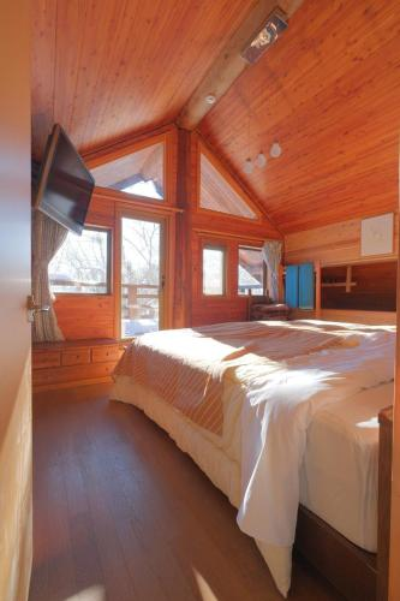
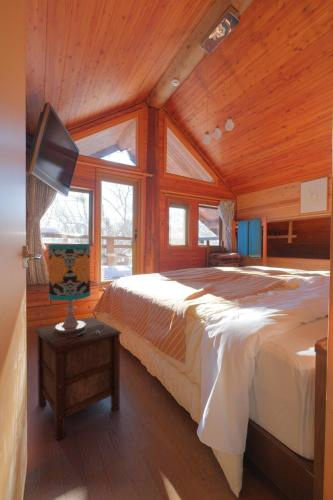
+ table lamp [47,243,105,340]
+ nightstand [34,316,123,441]
